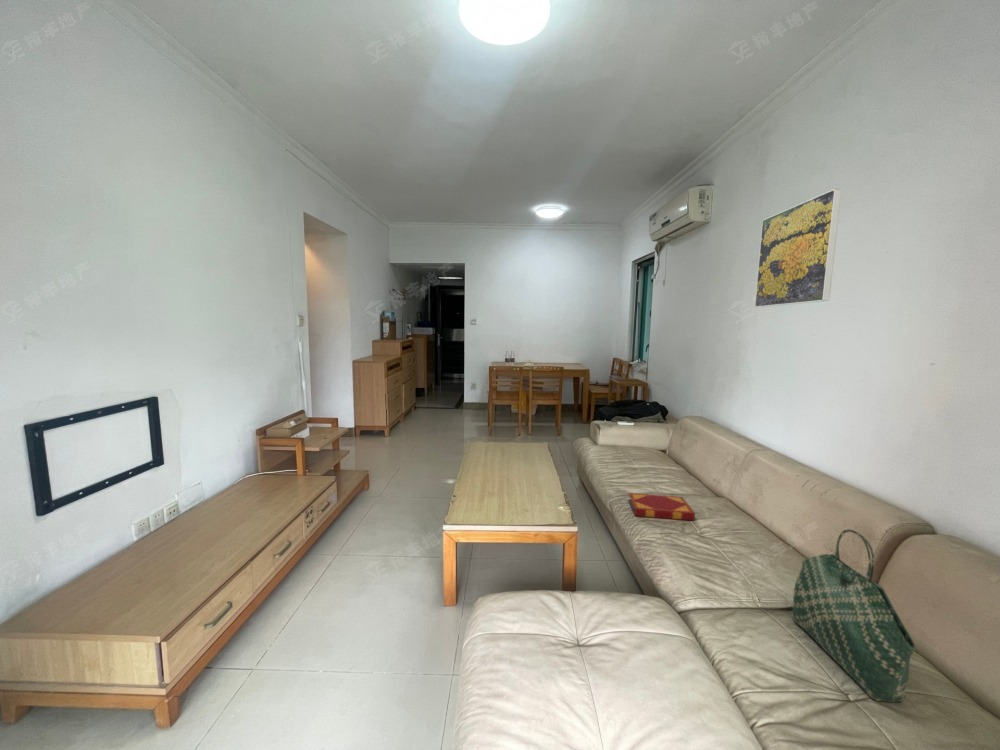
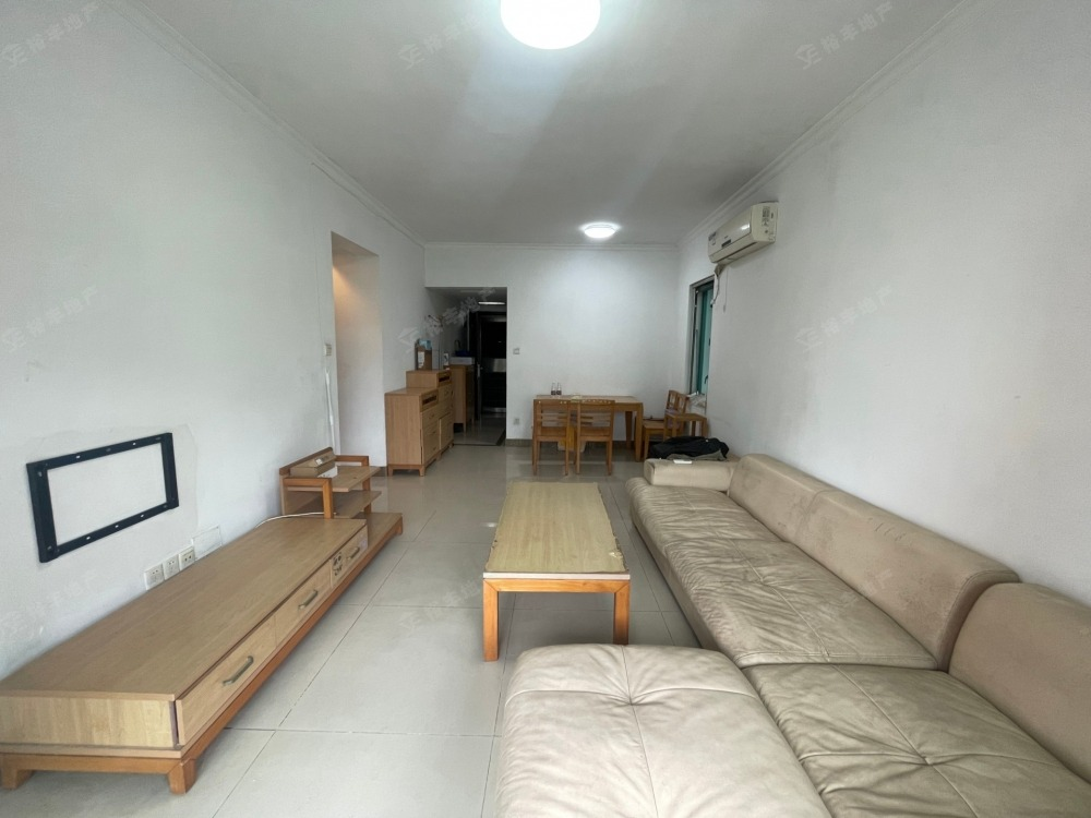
- tote bag [791,528,916,703]
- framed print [754,188,843,308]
- hardback book [627,492,696,522]
